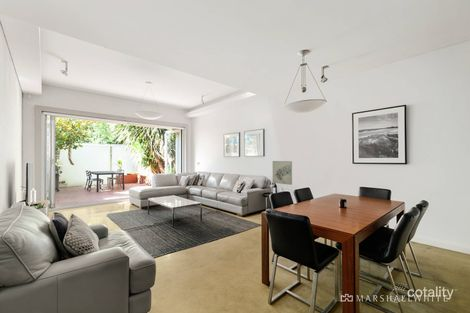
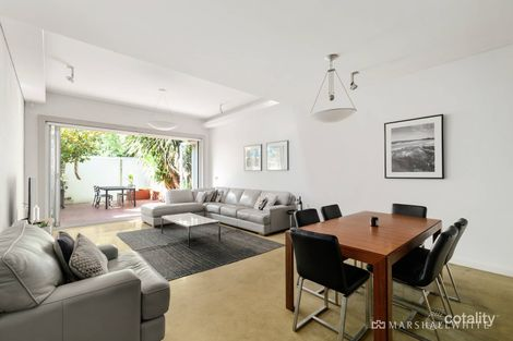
- wall art [272,160,293,186]
